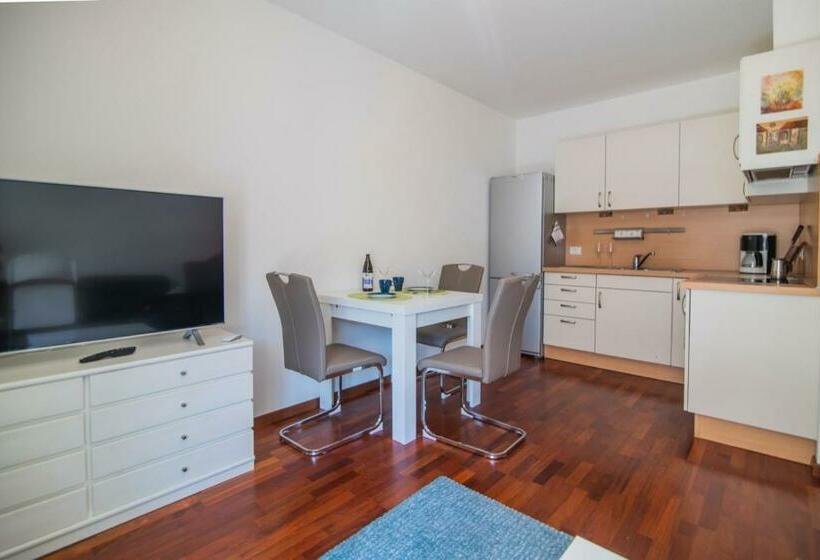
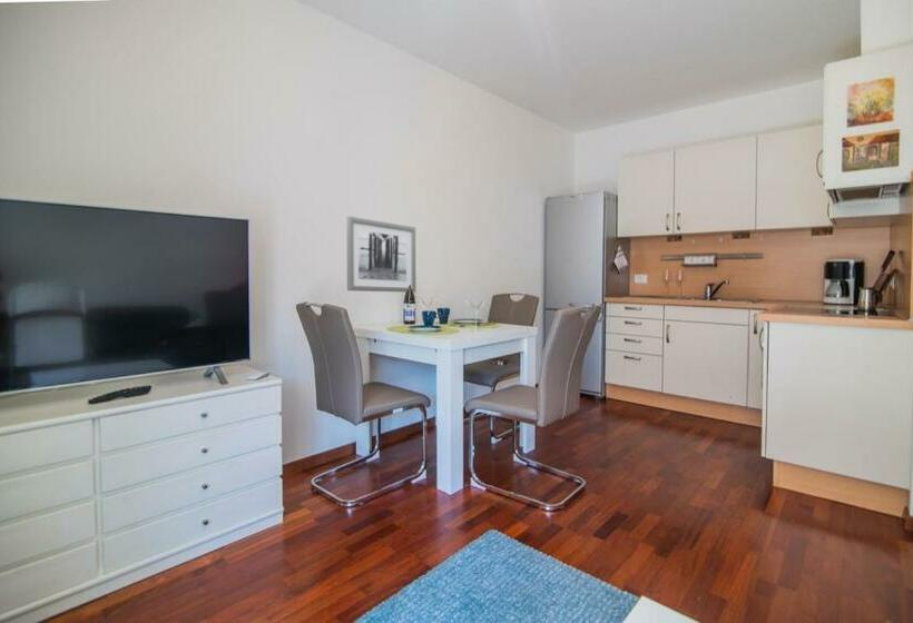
+ wall art [346,216,416,294]
